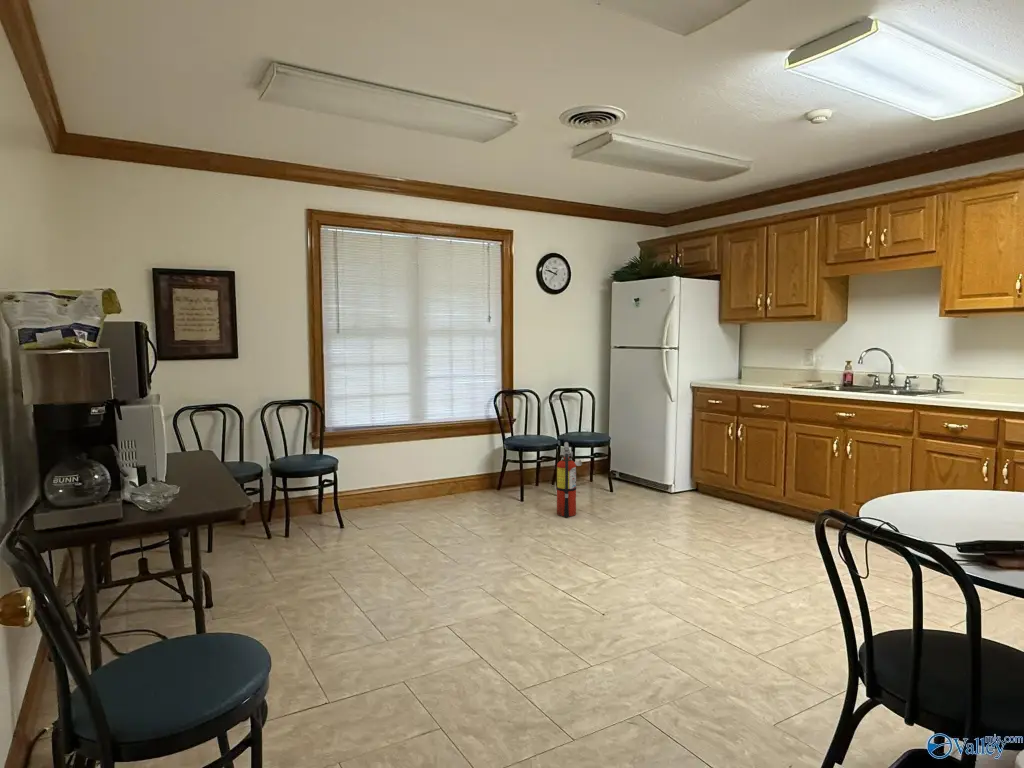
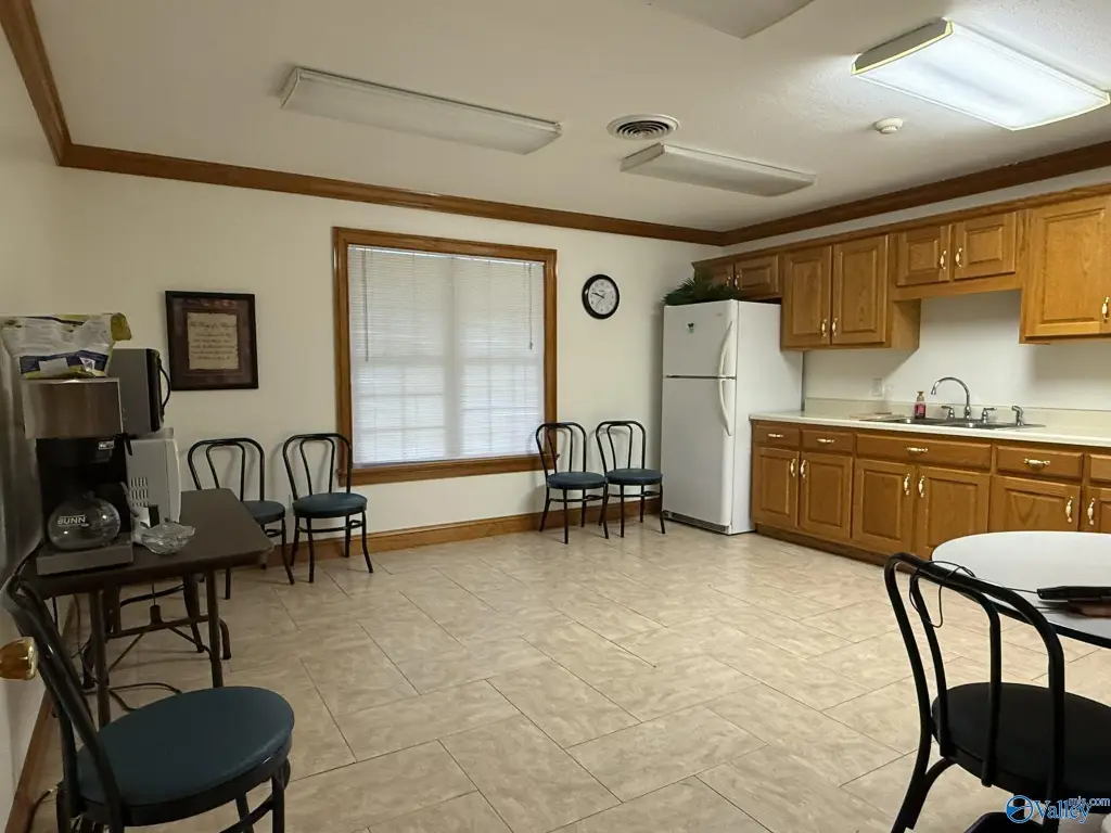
- fire extinguisher [556,441,583,518]
